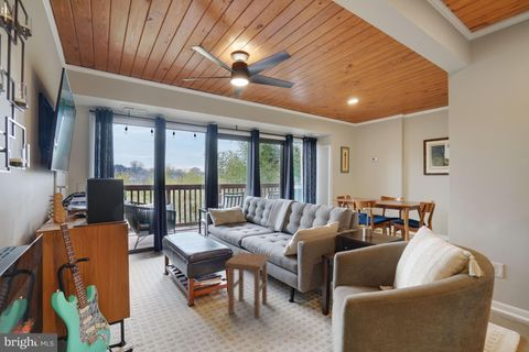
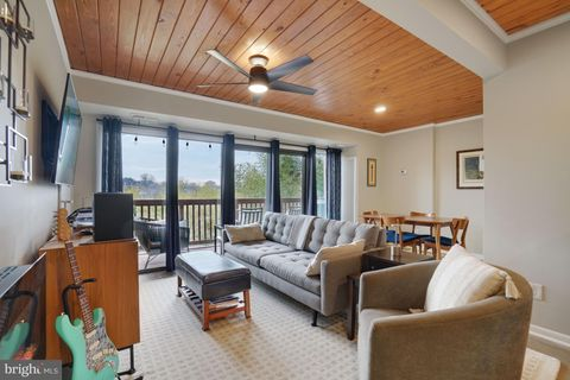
- stool [225,251,271,319]
